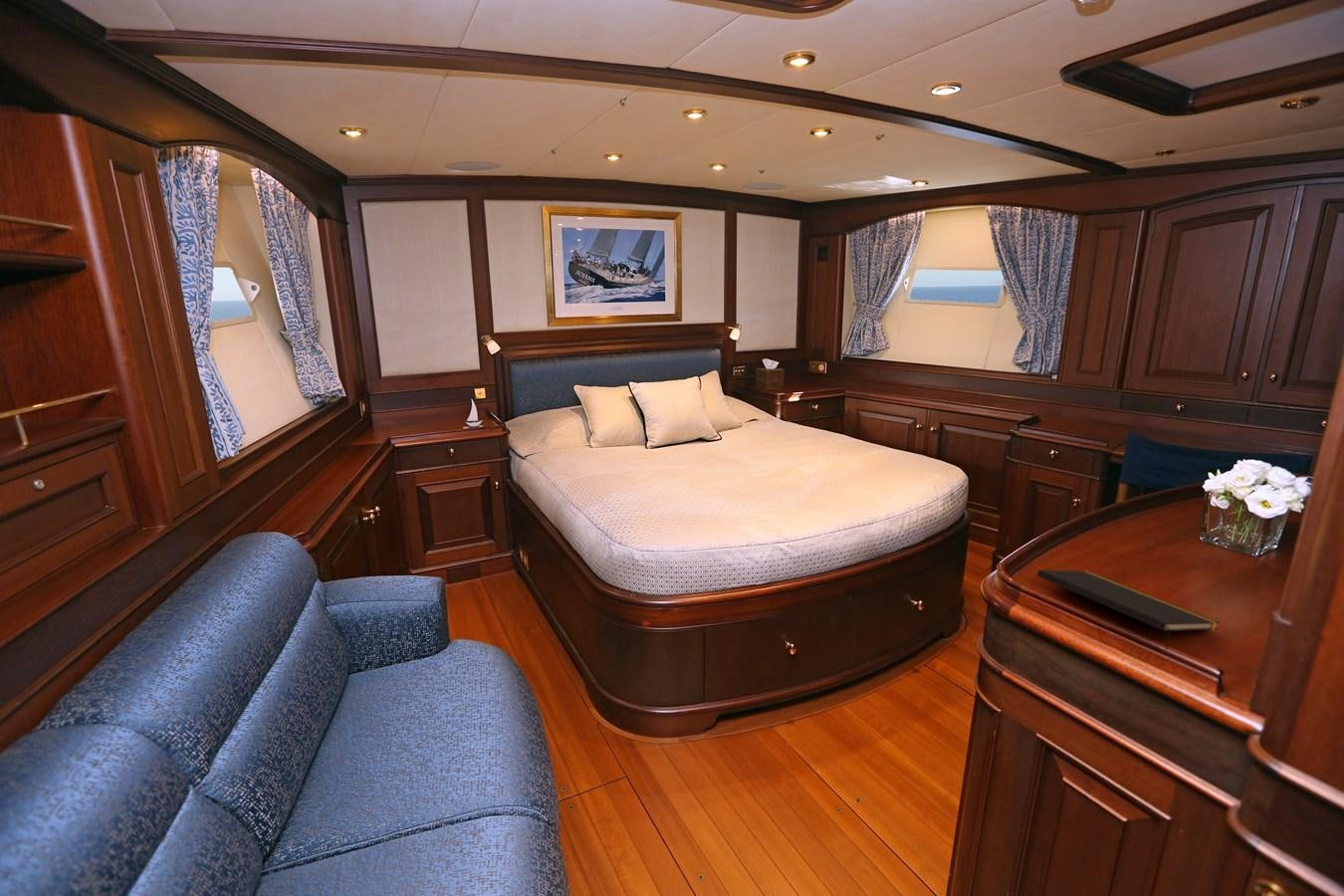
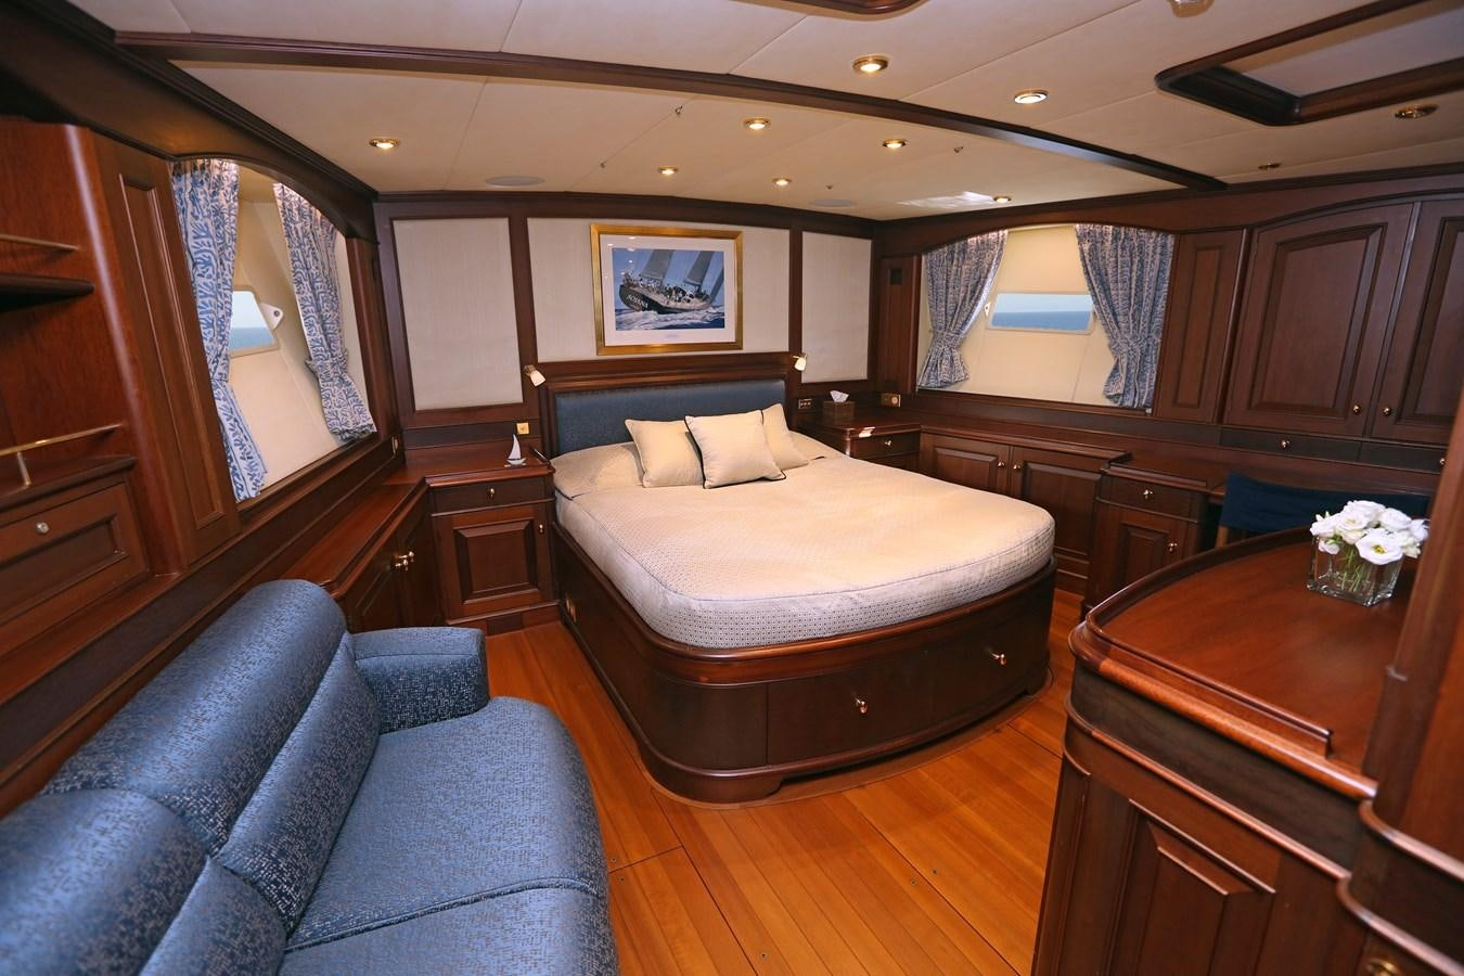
- notepad [1036,568,1221,651]
